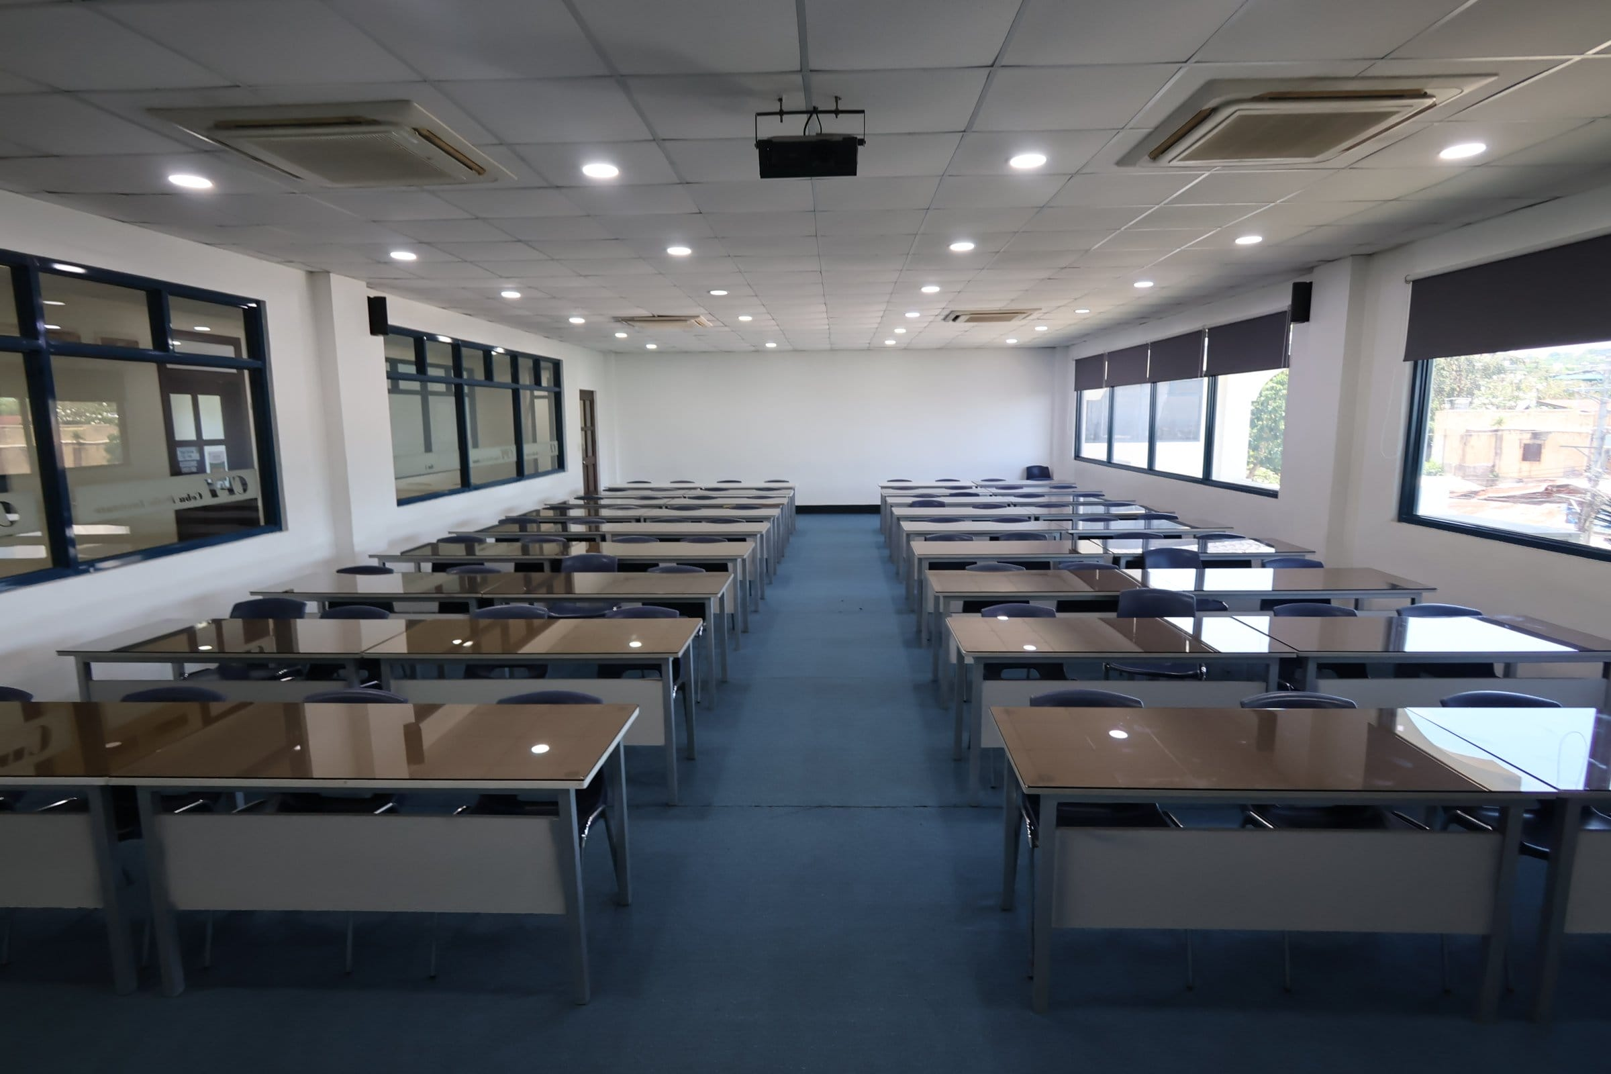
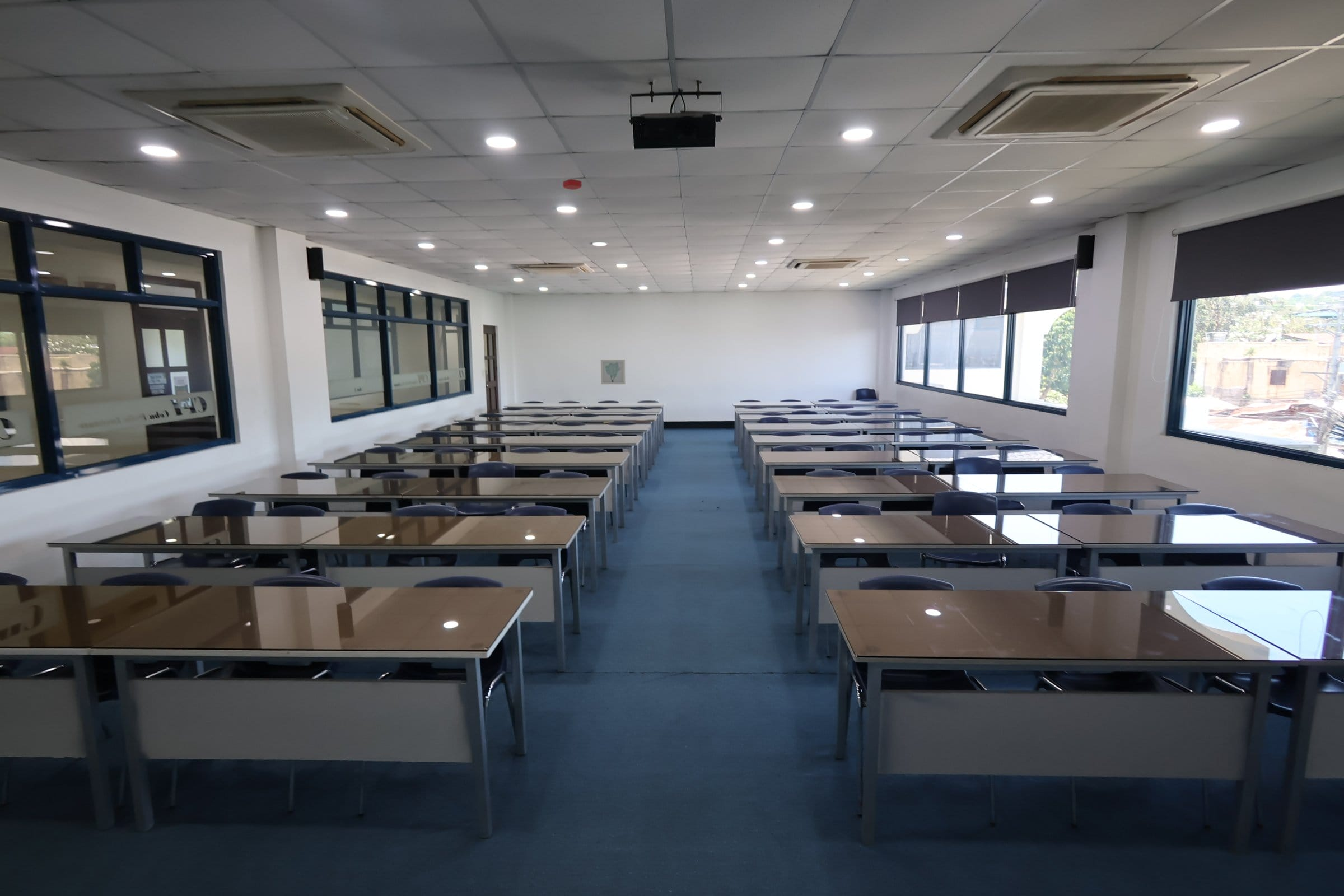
+ smoke detector [562,179,582,190]
+ wall art [600,359,626,385]
